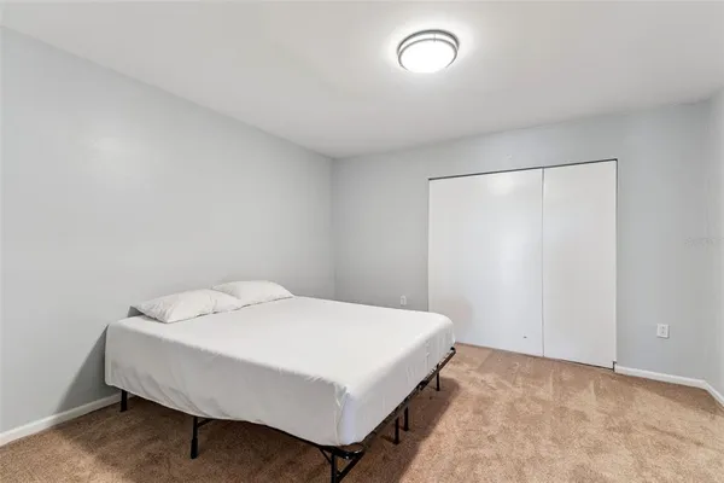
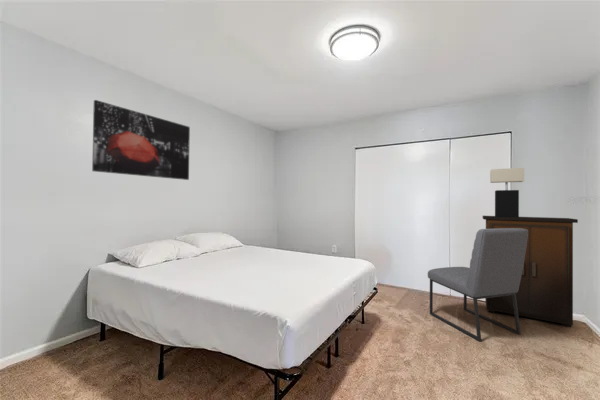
+ wall art [91,99,191,181]
+ cabinet [482,215,579,328]
+ chair [427,228,528,342]
+ table lamp [489,167,525,217]
